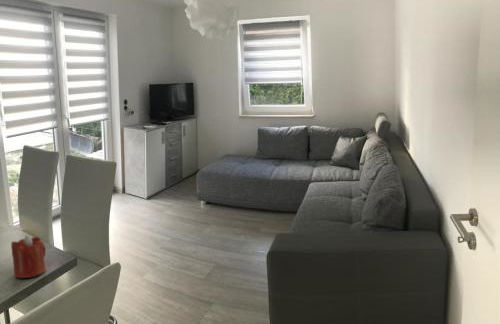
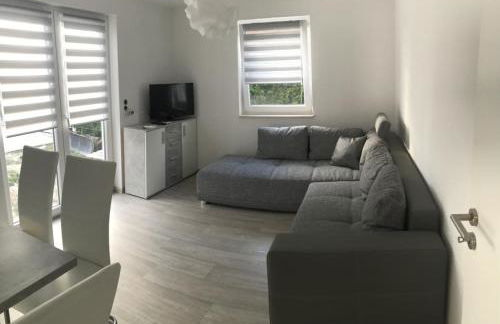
- candle [10,234,47,279]
